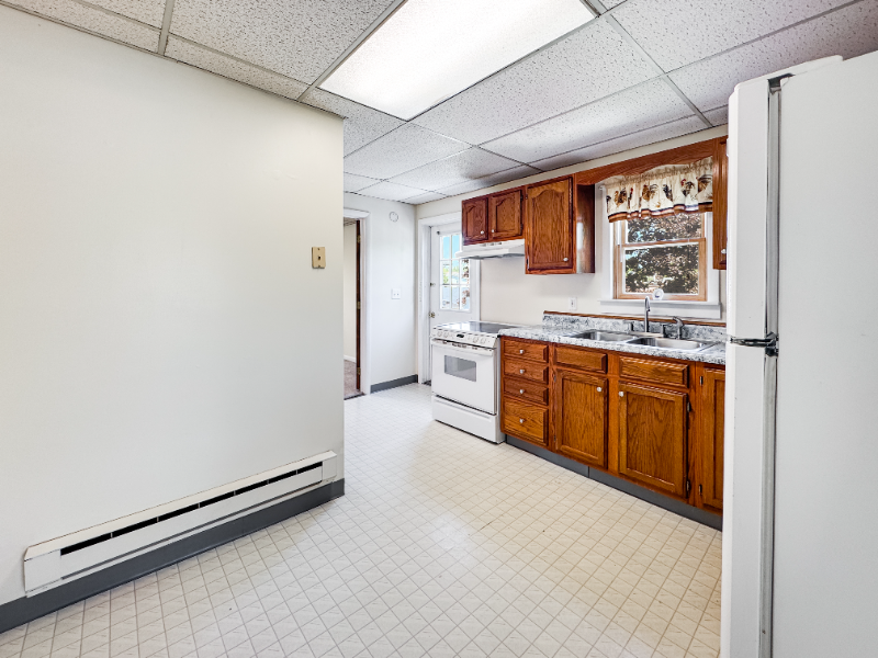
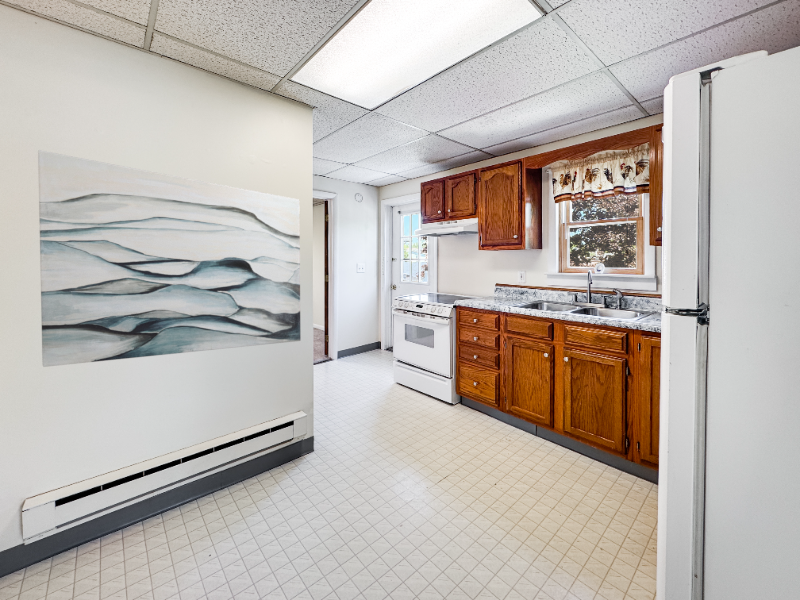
+ wall art [37,149,302,368]
